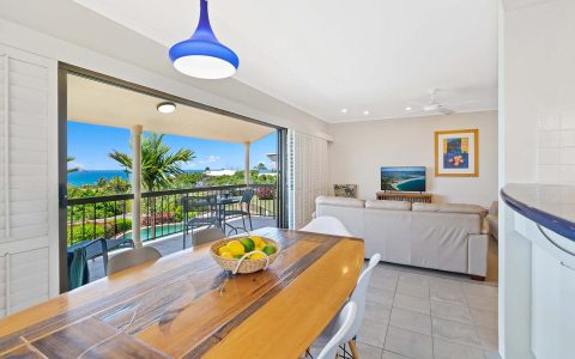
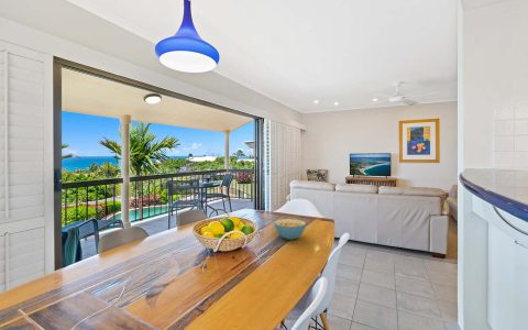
+ cereal bowl [273,218,307,241]
